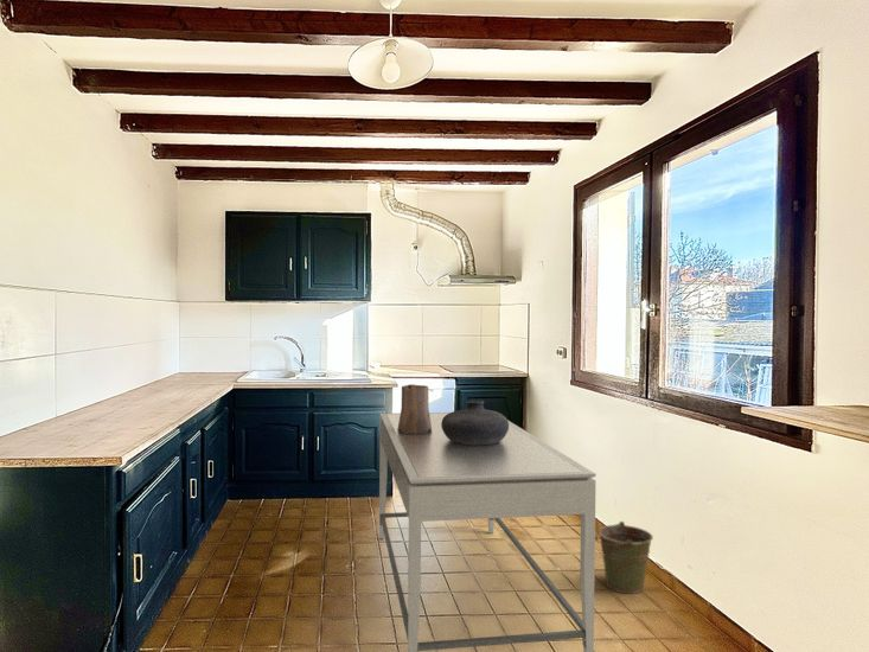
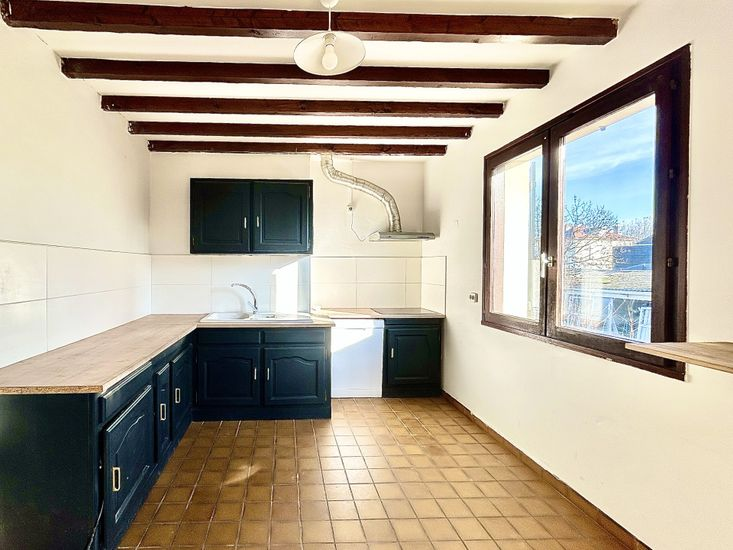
- vase [441,399,509,446]
- bucket [595,520,654,594]
- dining table [378,411,598,652]
- pitcher [397,383,433,434]
